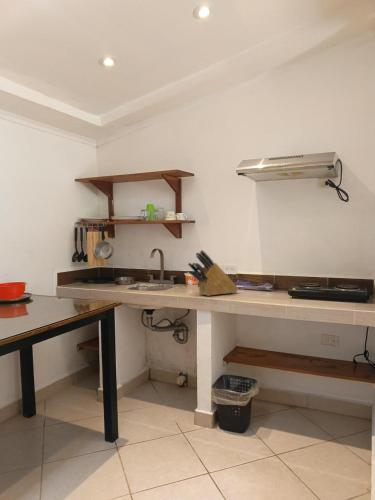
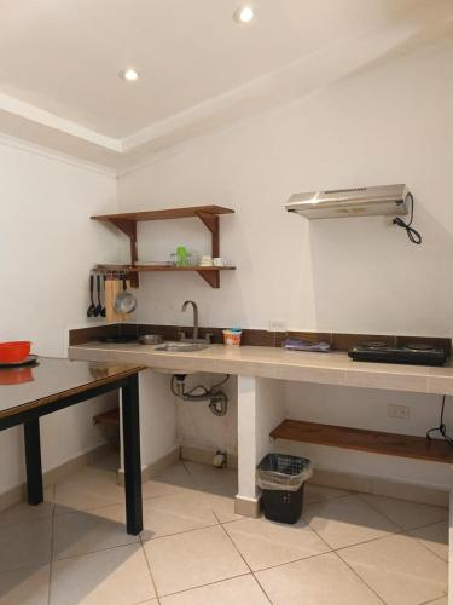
- knife block [187,249,239,297]
